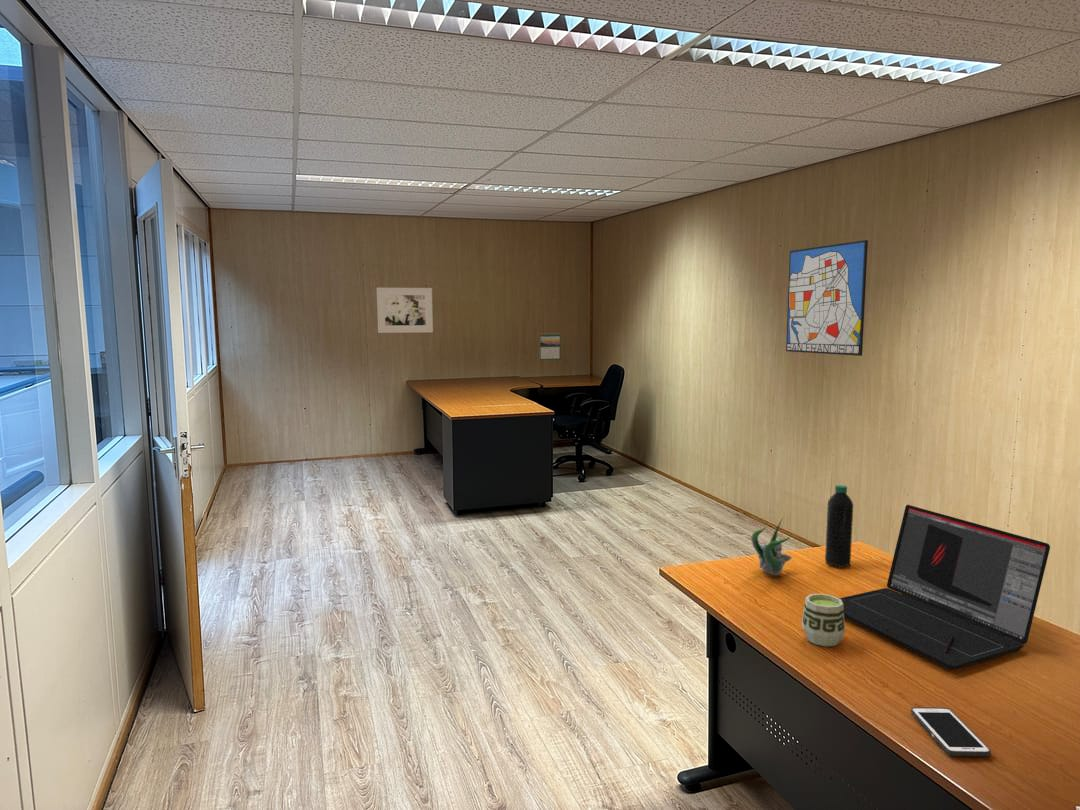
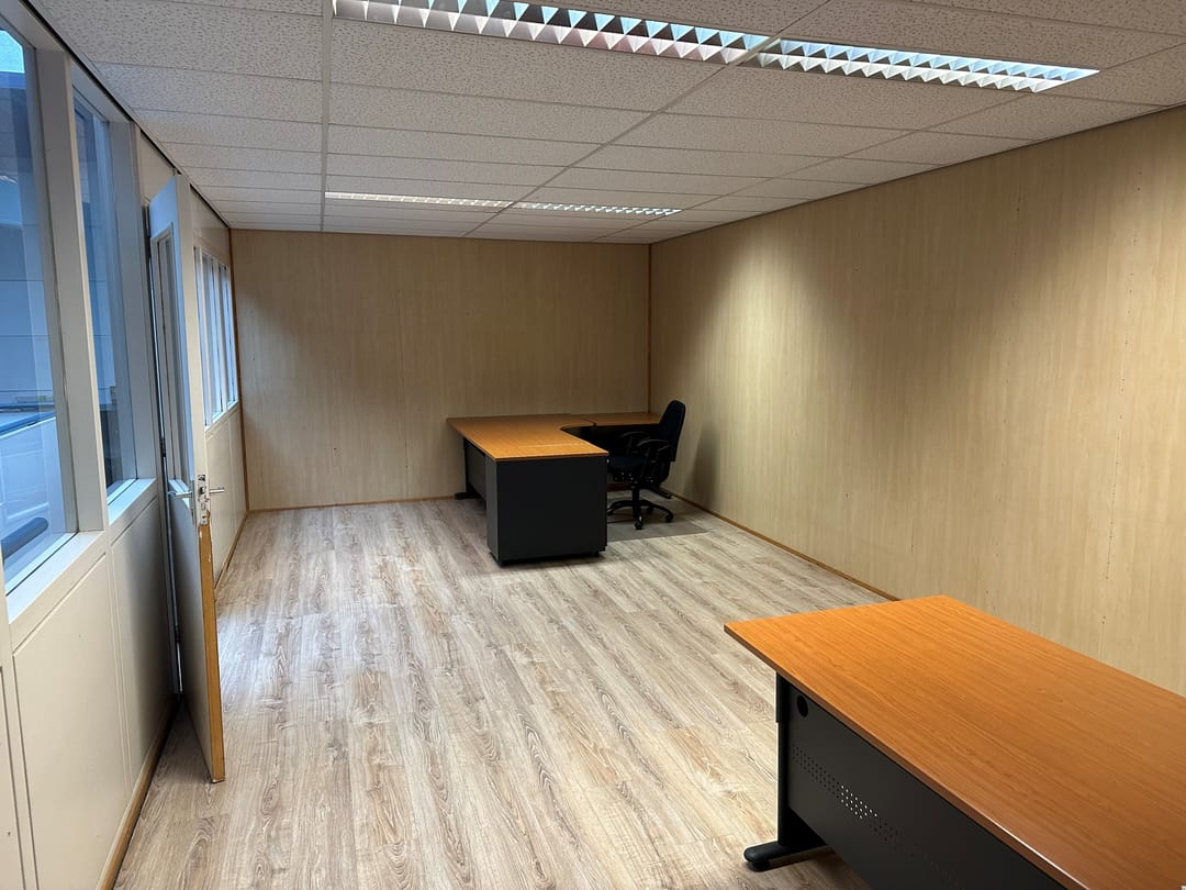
- cup [801,593,846,647]
- plant [750,516,793,577]
- laptop [838,504,1051,670]
- wall art [785,239,869,357]
- calendar [539,332,562,361]
- cell phone [910,706,992,757]
- water bottle [824,484,854,569]
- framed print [376,287,434,334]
